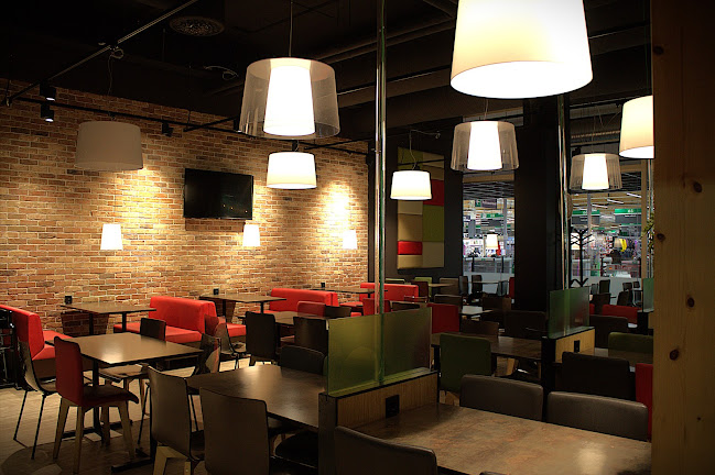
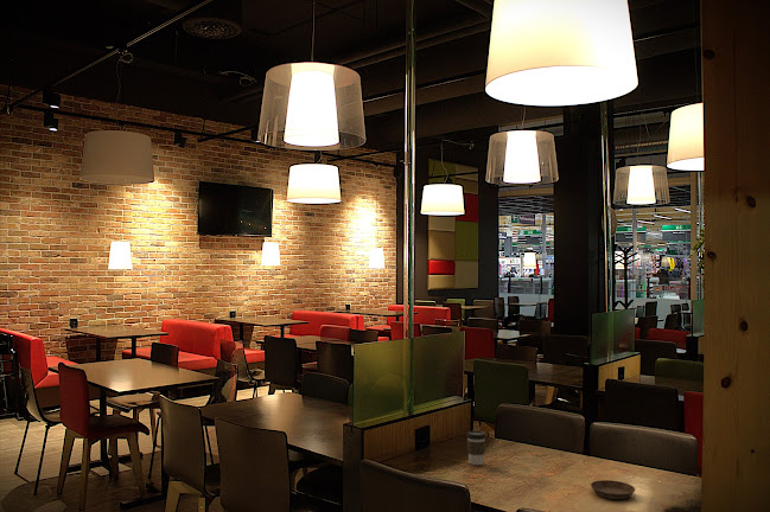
+ coffee cup [465,430,486,466]
+ saucer [590,479,636,500]
